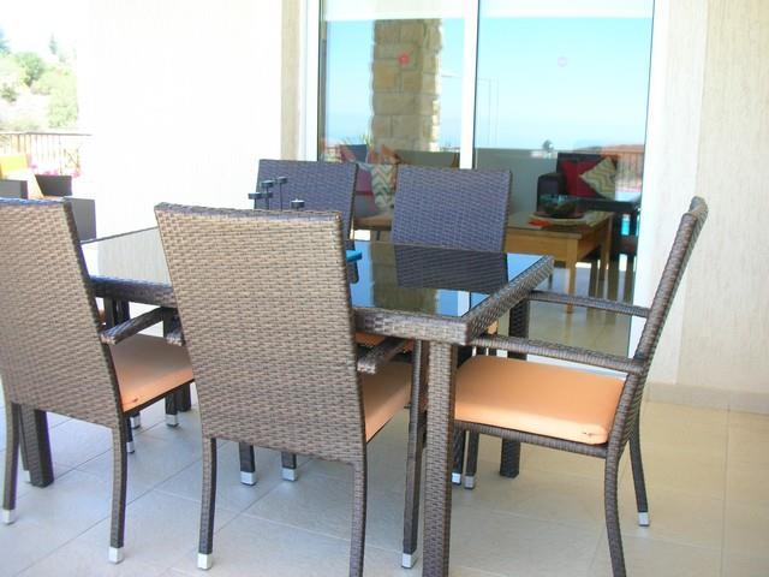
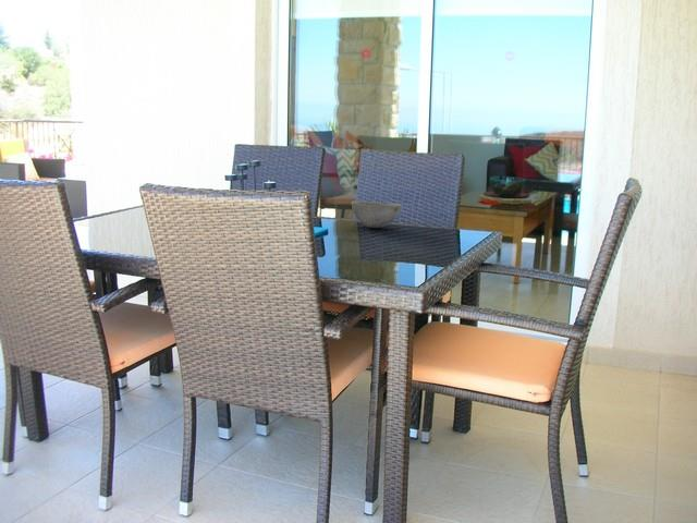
+ bowl [350,199,403,229]
